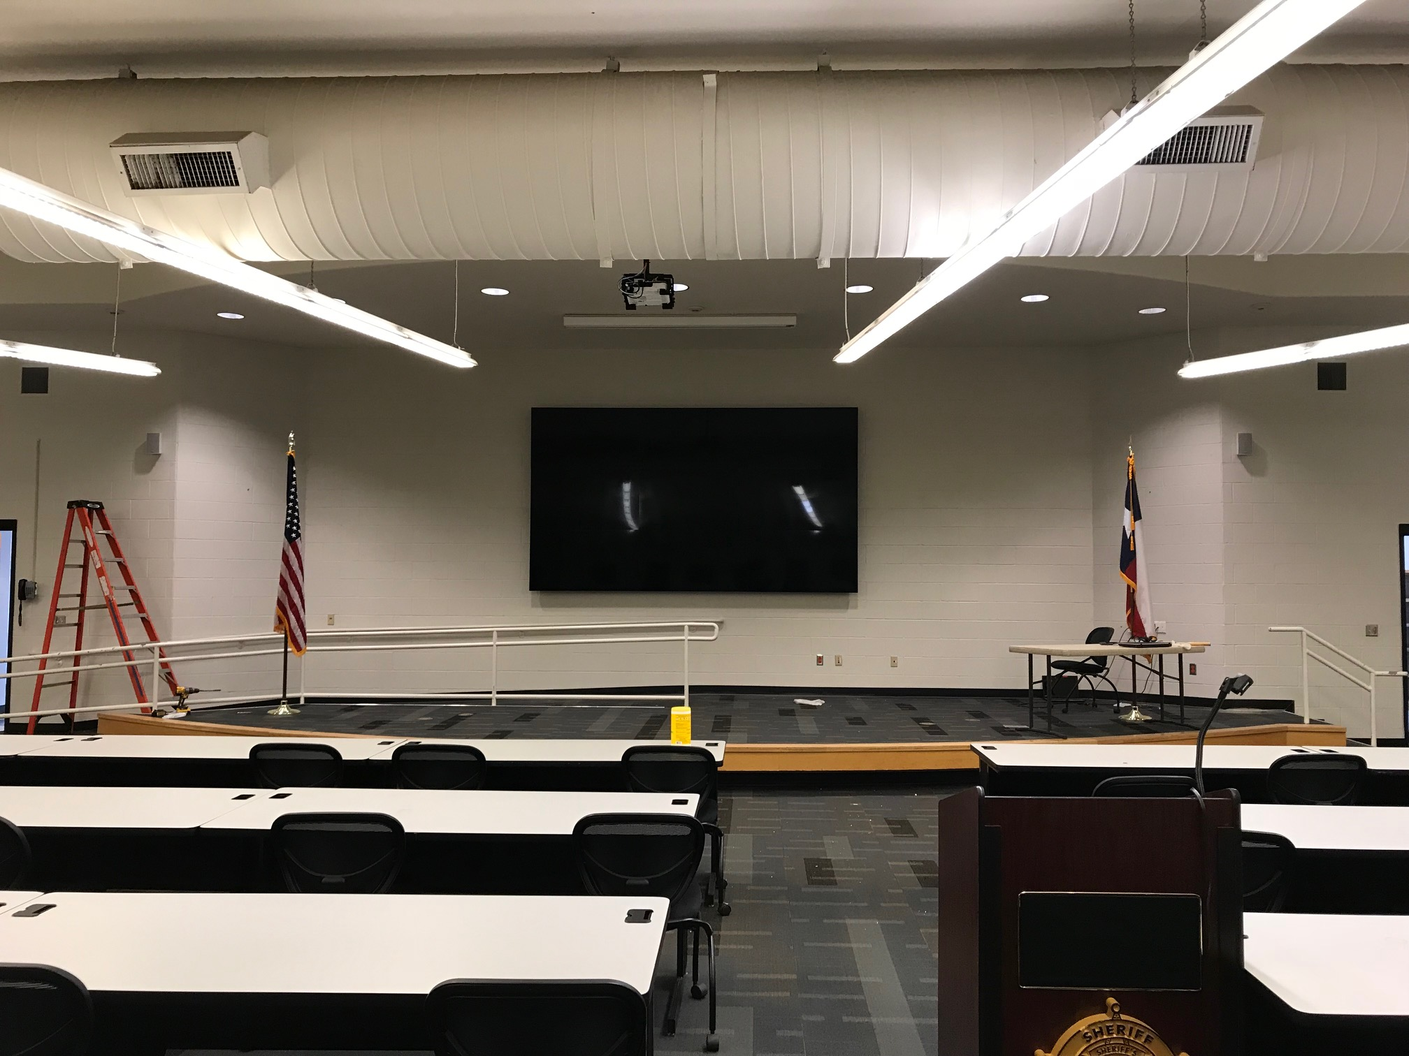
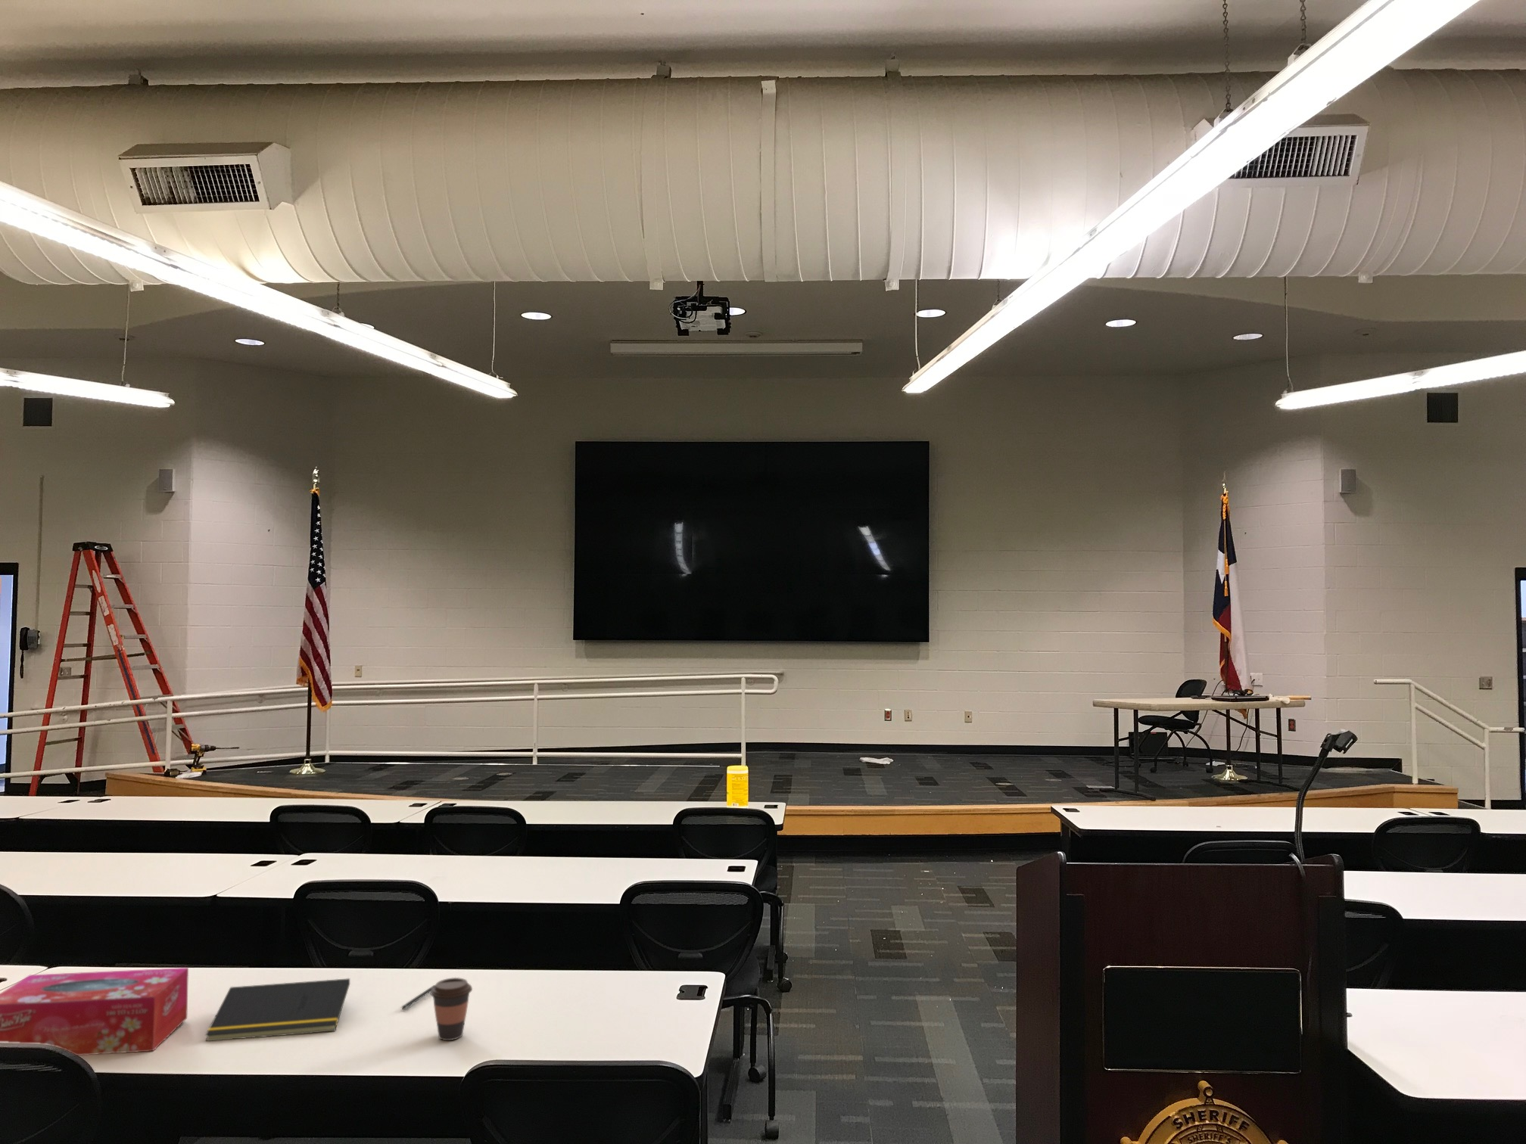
+ tissue box [0,967,189,1056]
+ notepad [204,977,351,1042]
+ coffee cup [429,977,473,1041]
+ pen [401,984,435,1011]
